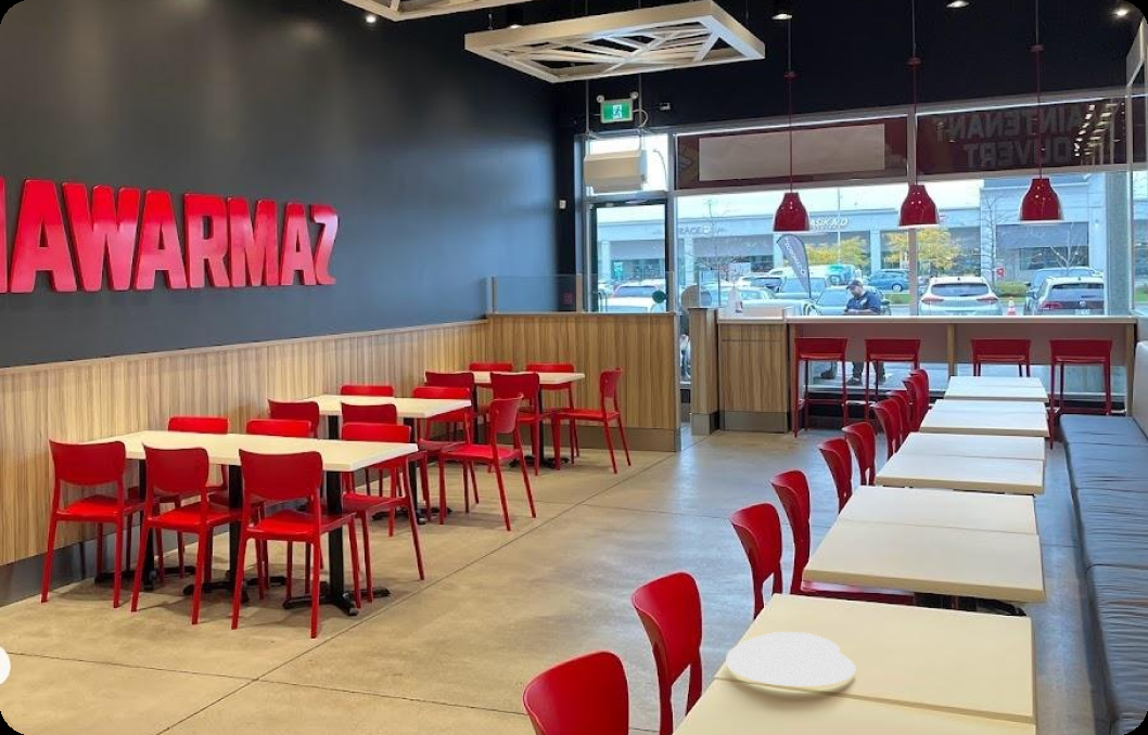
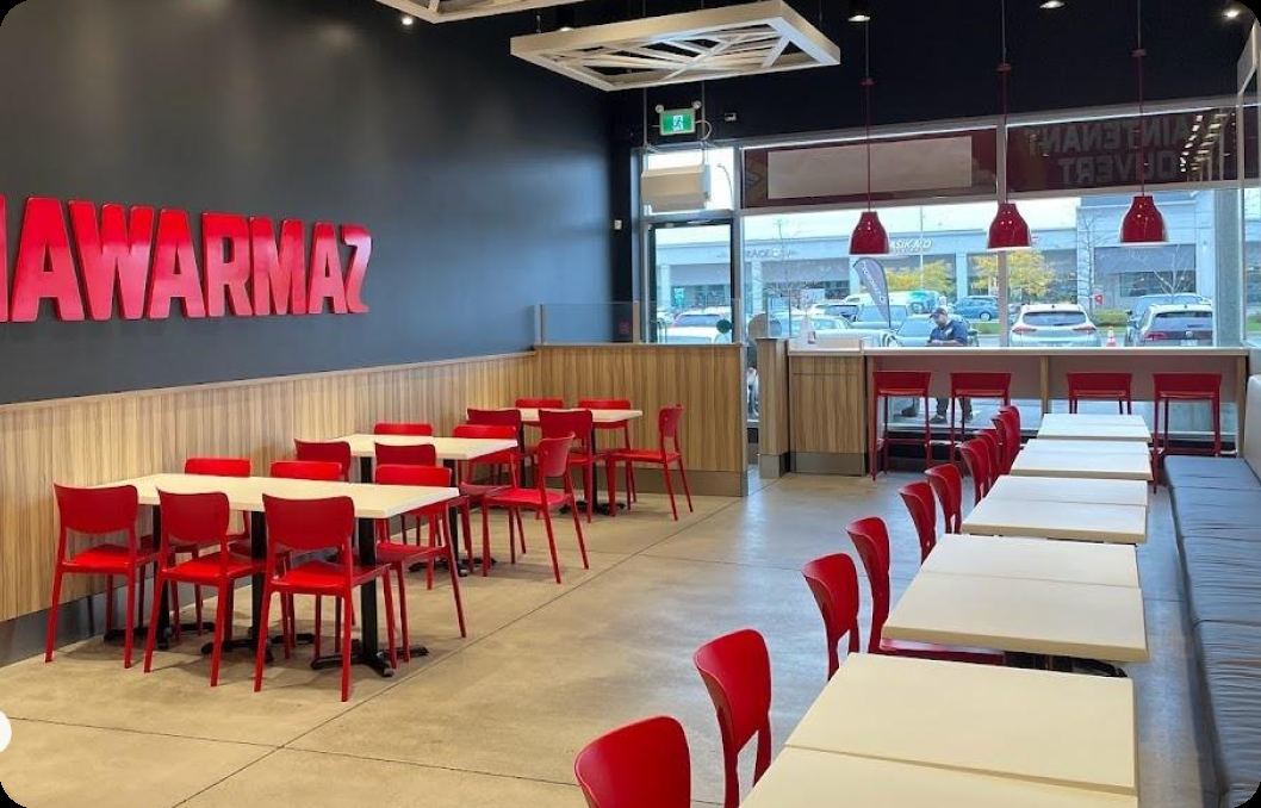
- plate [725,631,857,687]
